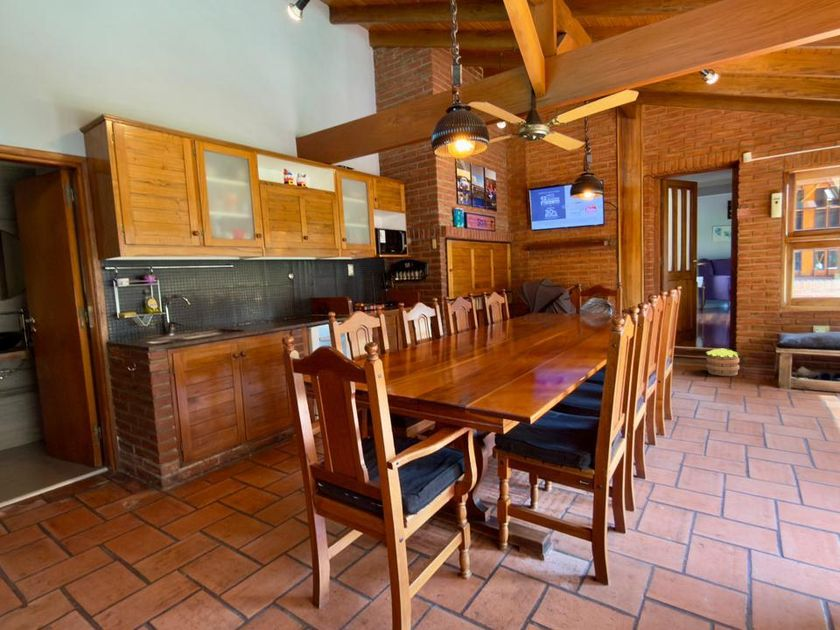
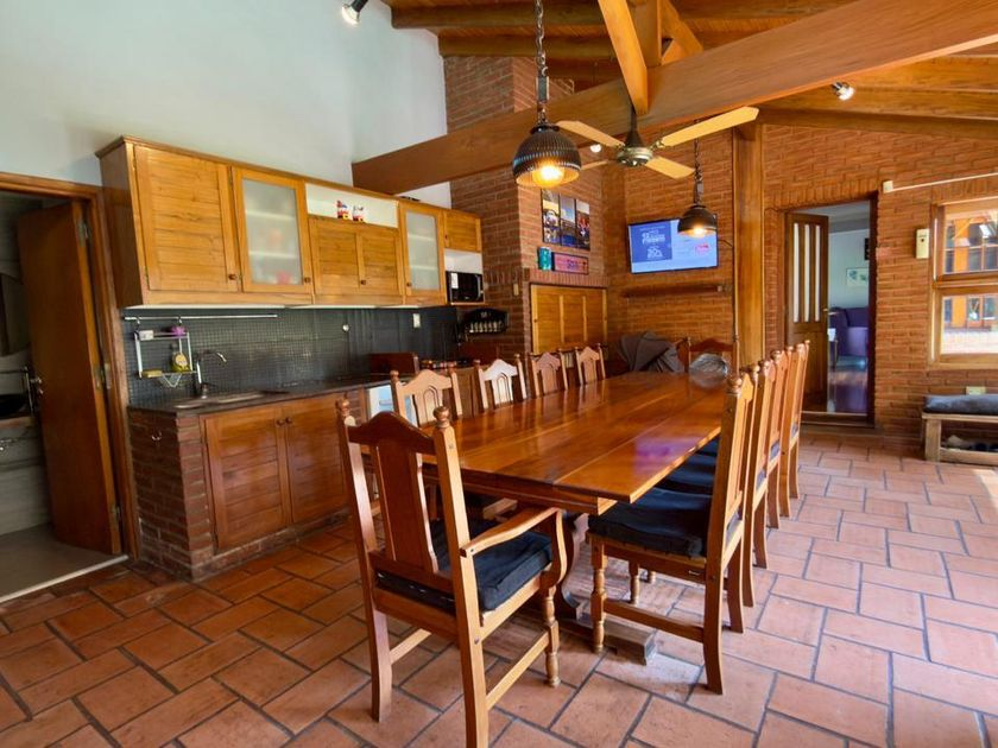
- potted plant [705,348,741,377]
